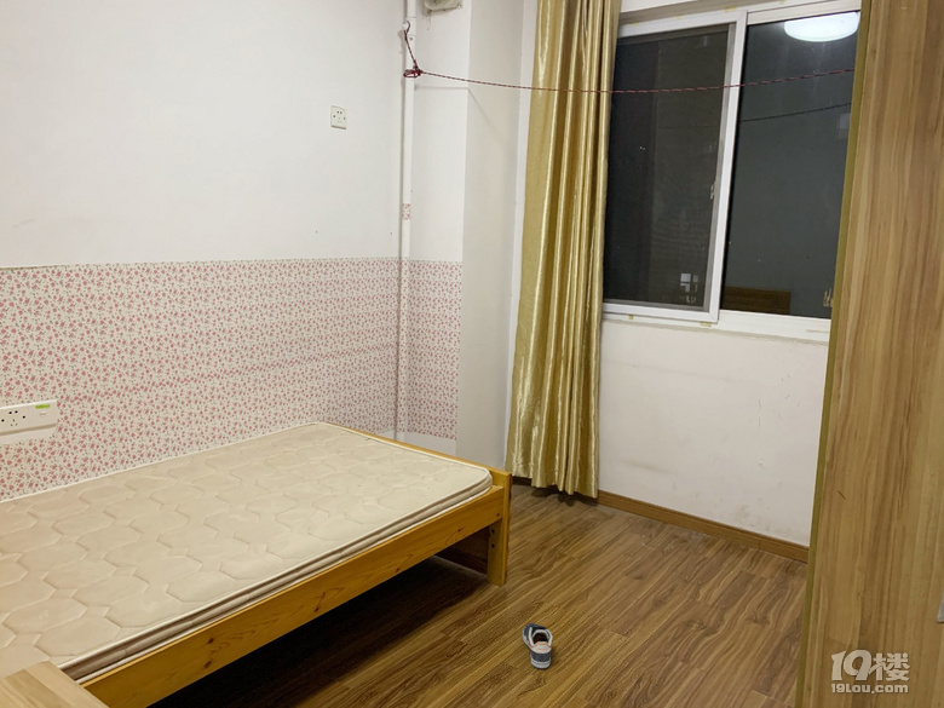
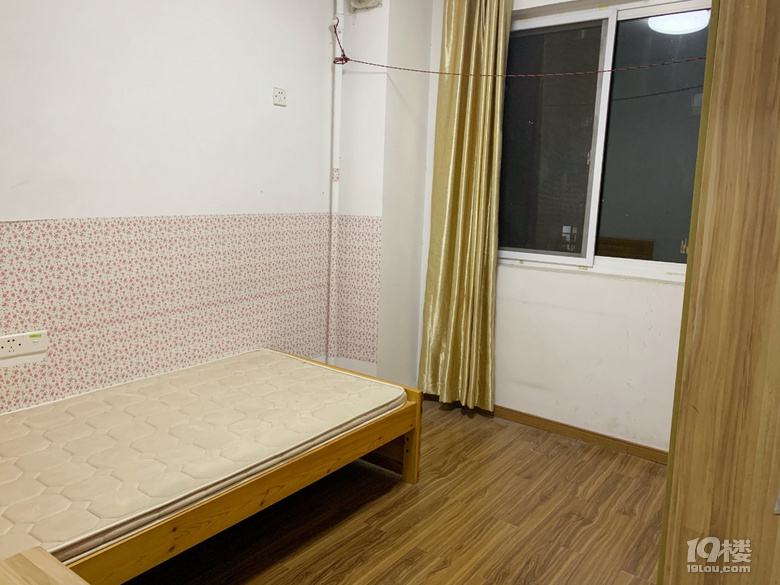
- sneaker [522,622,553,669]
